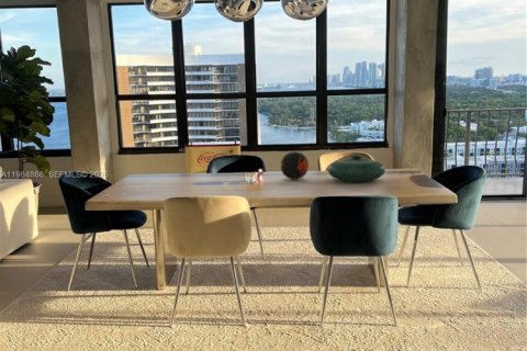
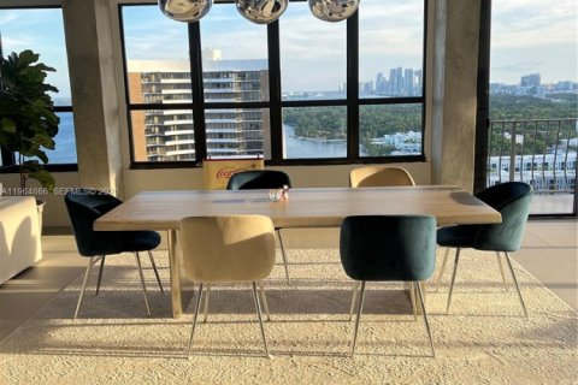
- decorative ball [280,150,310,180]
- decorative bowl [327,154,386,184]
